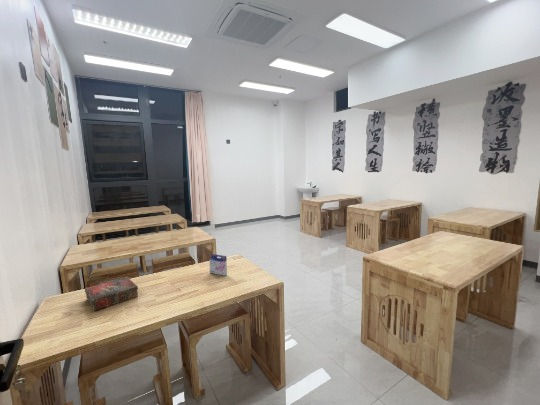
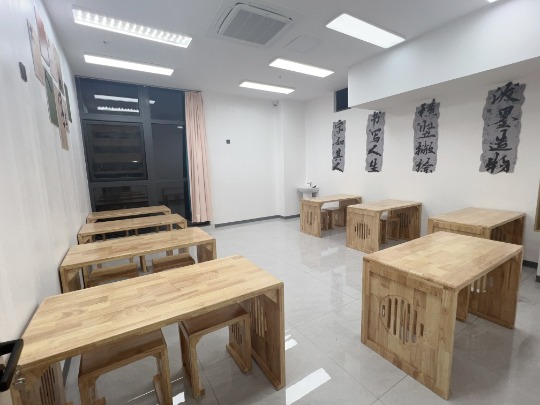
- book [84,276,139,312]
- ink box [208,253,228,277]
